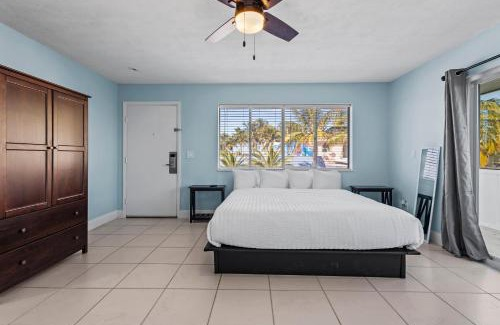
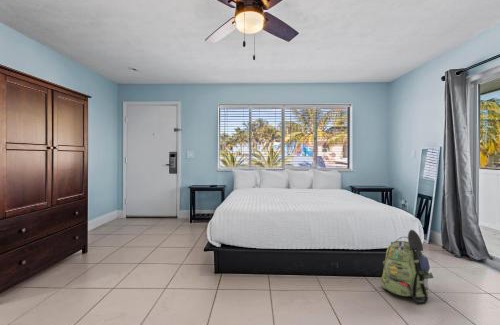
+ backpack [379,228,435,304]
